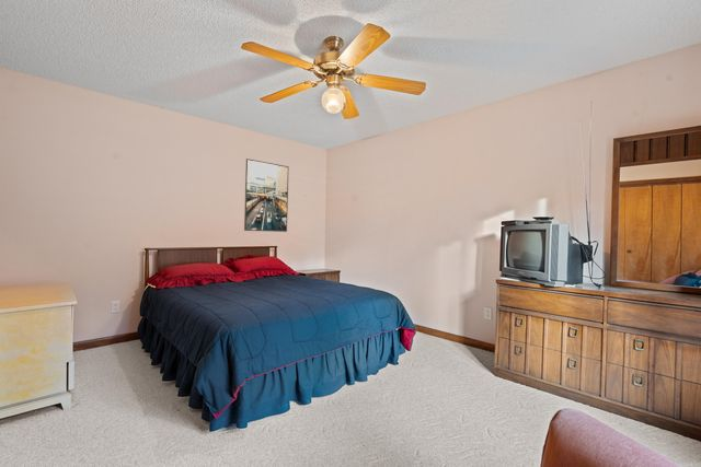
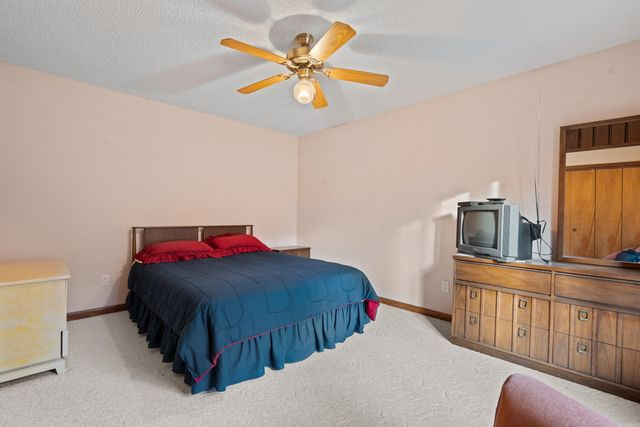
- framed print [243,157,290,233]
